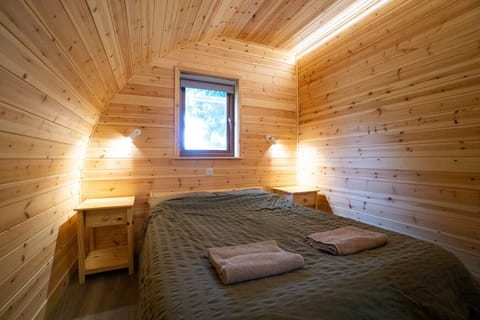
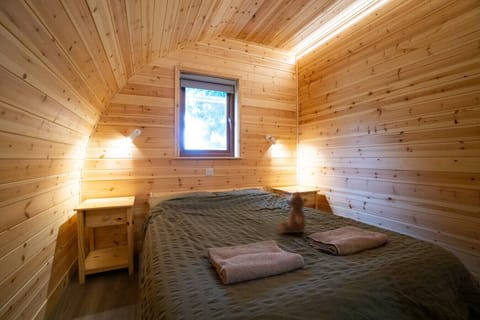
+ teddy bear [277,190,306,234]
